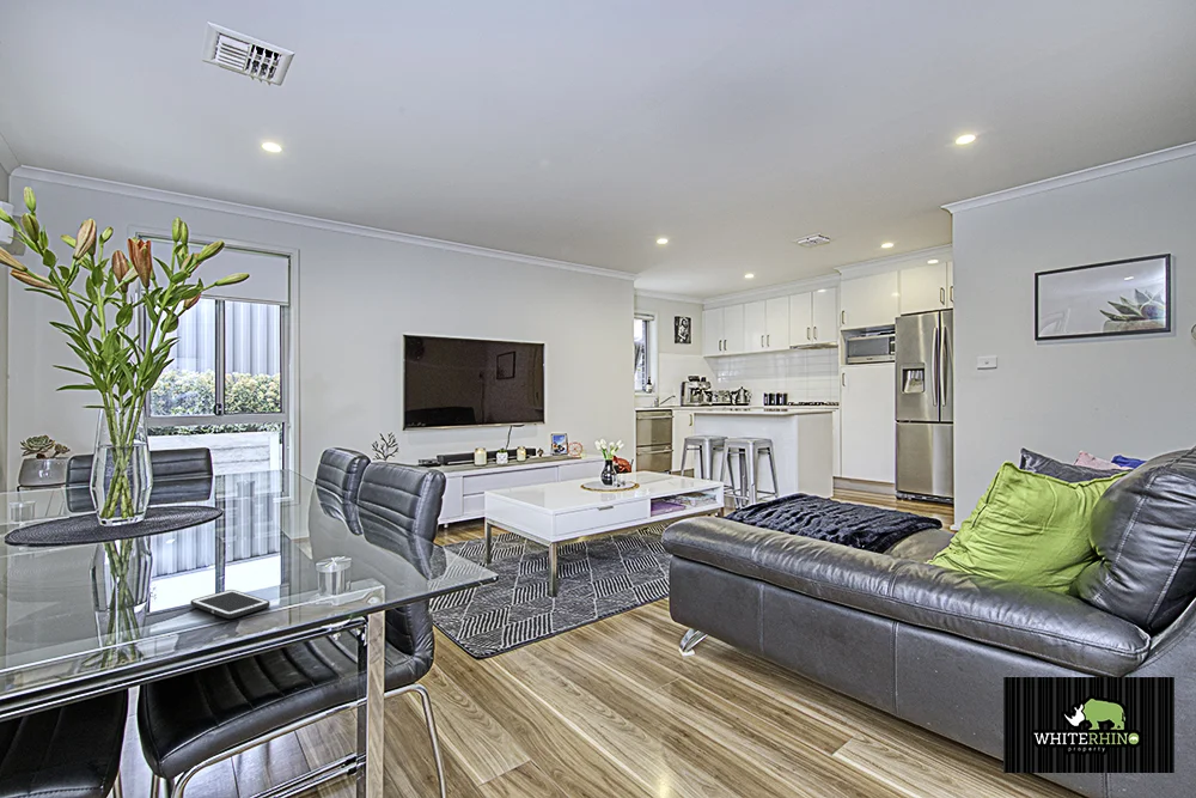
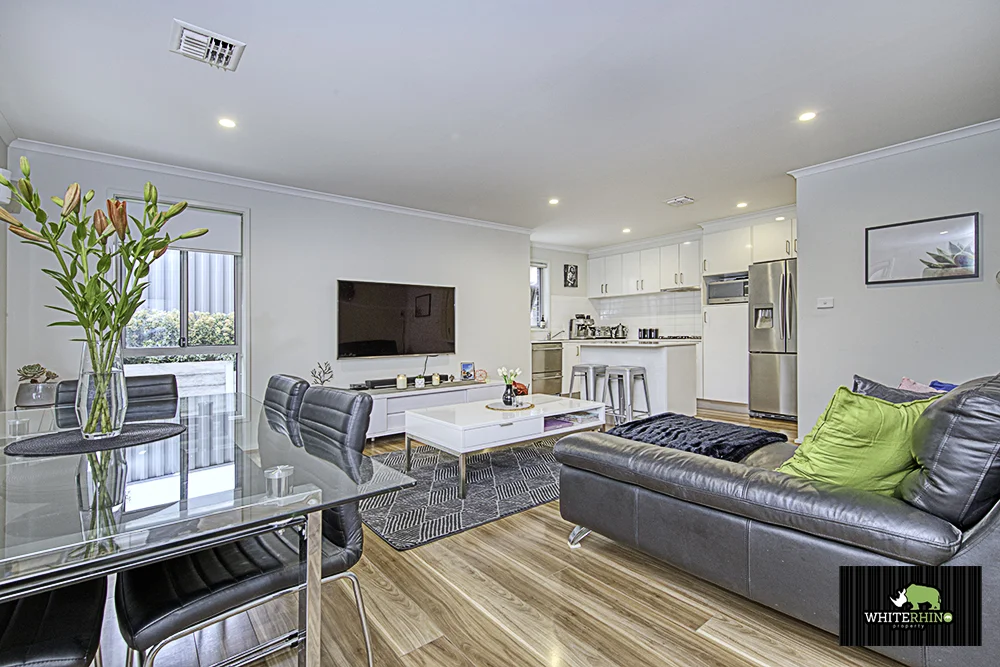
- cell phone [189,589,271,620]
